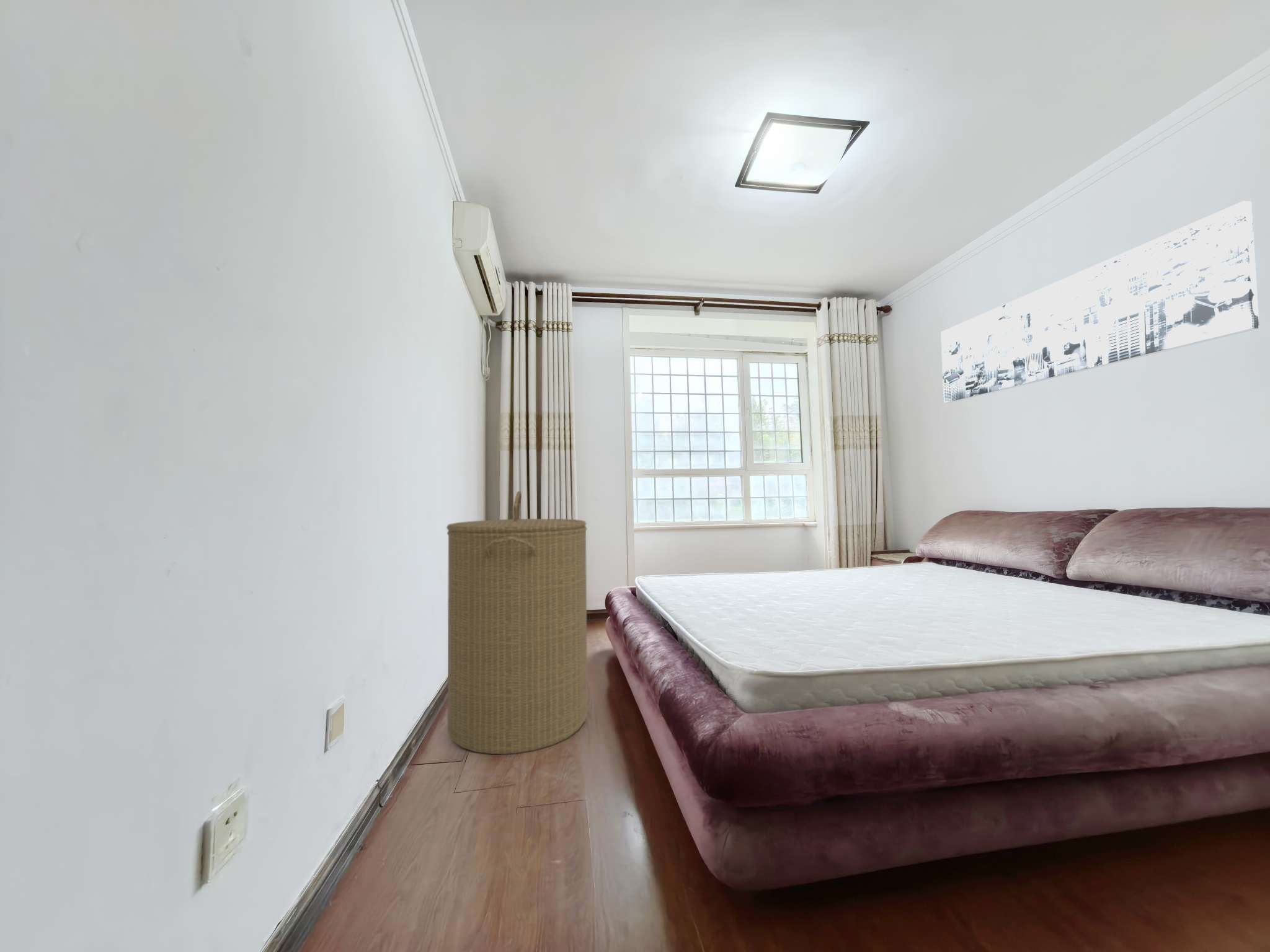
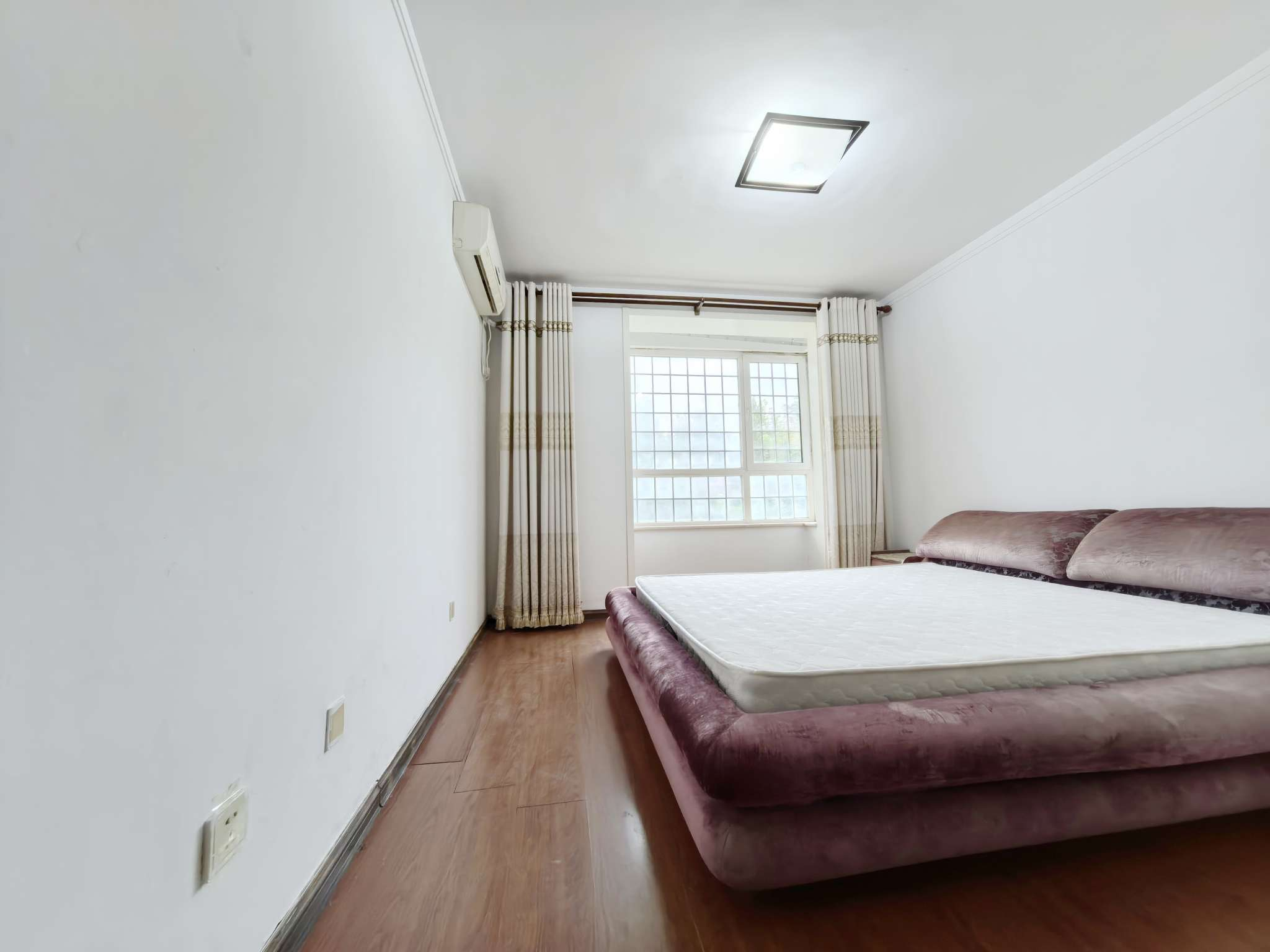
- wall art [940,200,1260,404]
- laundry hamper [446,490,588,755]
